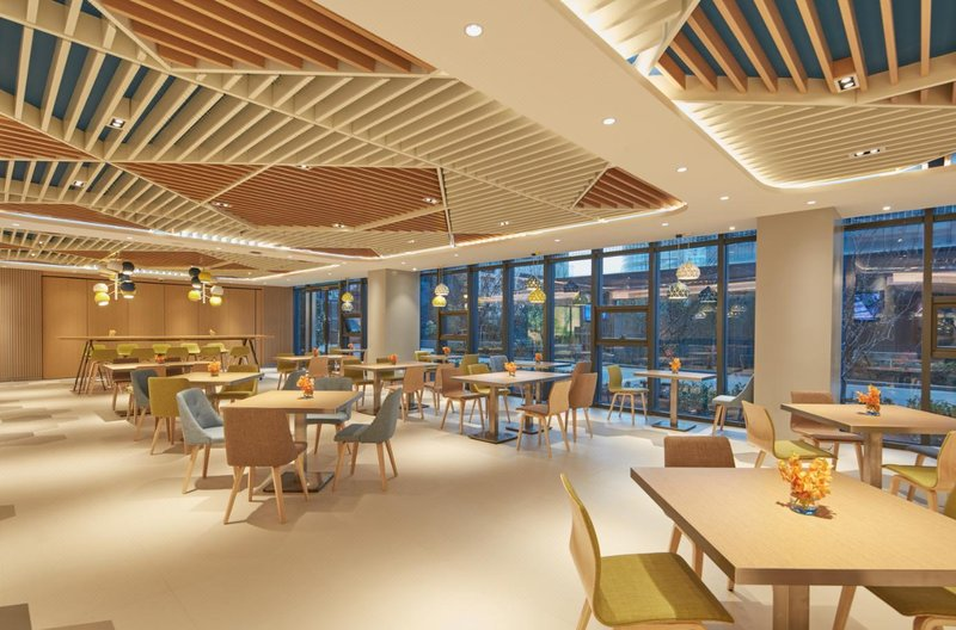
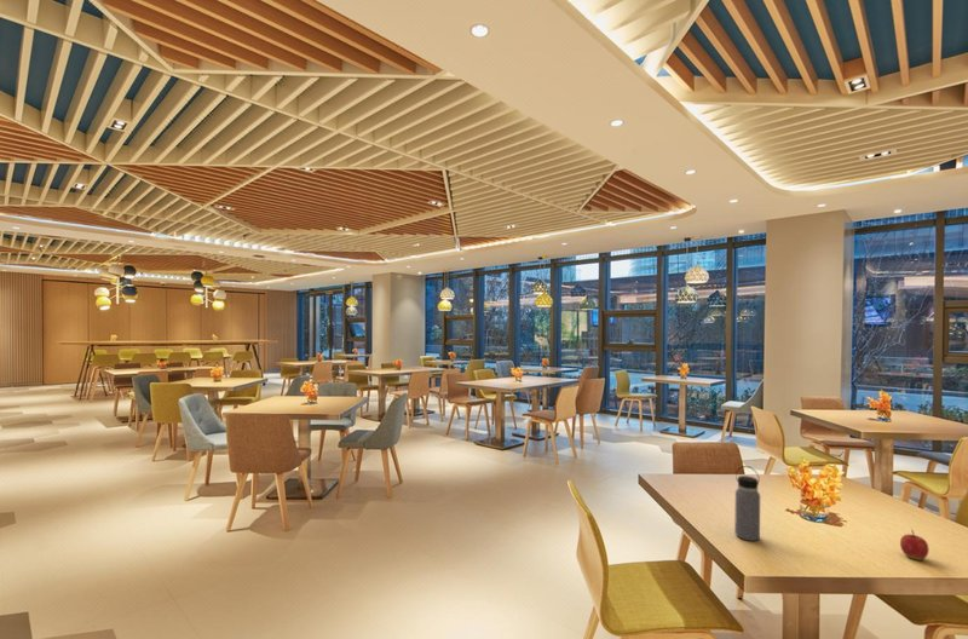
+ apple [899,528,930,562]
+ water bottle [733,465,761,542]
